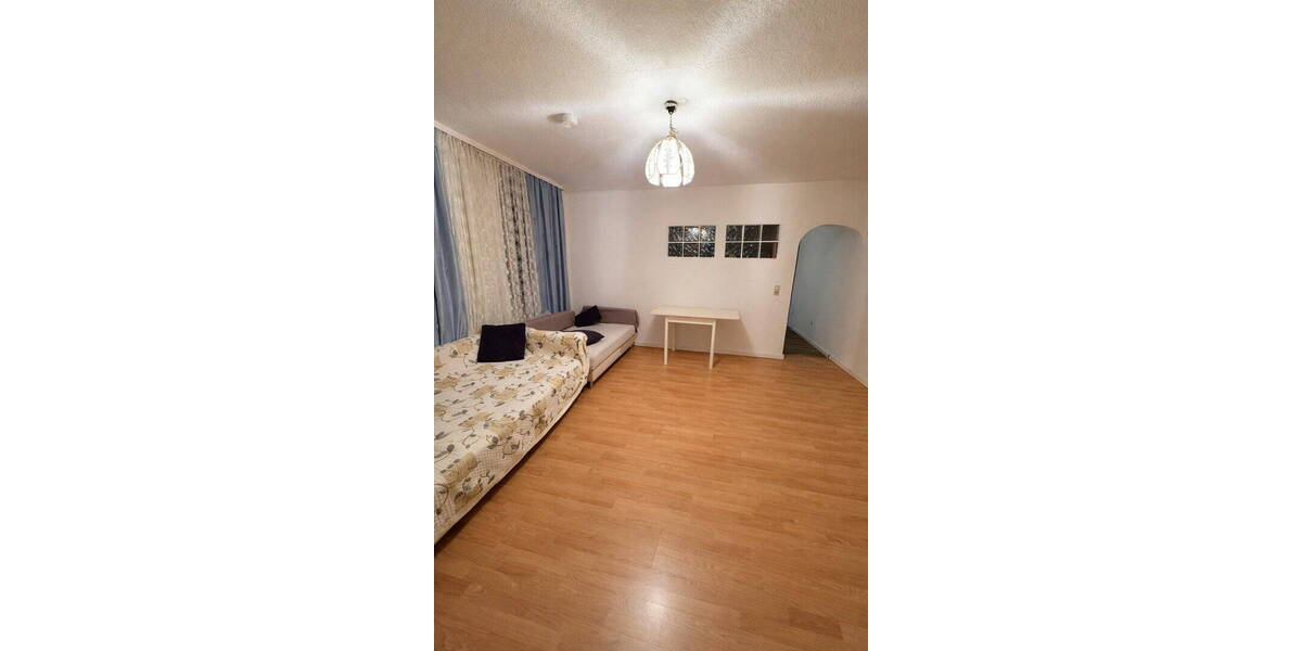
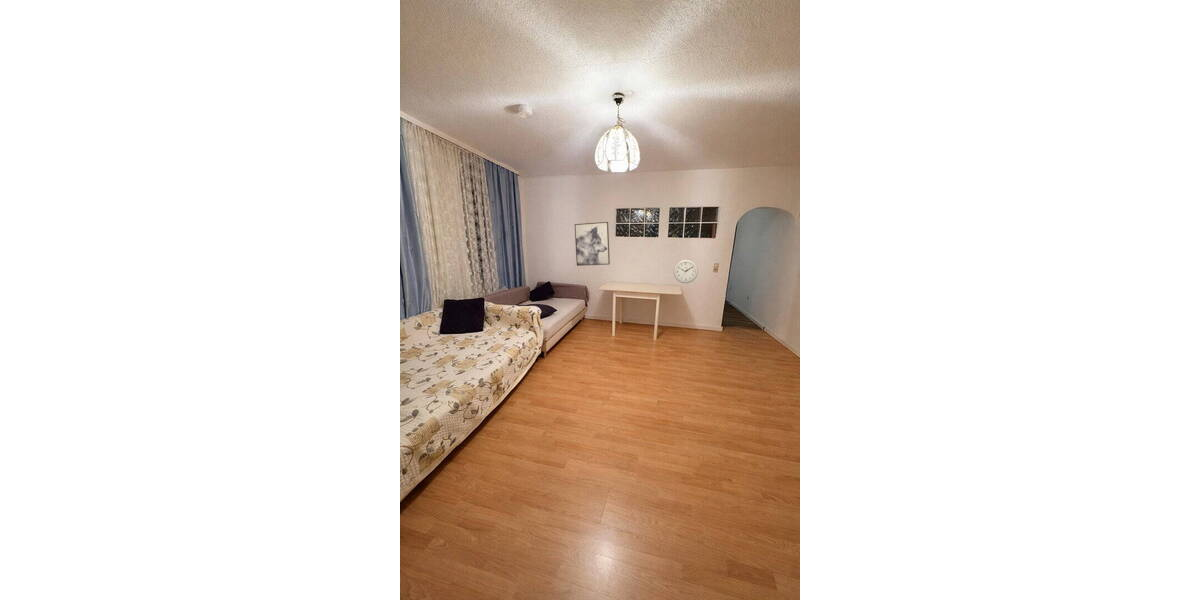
+ wall art [574,221,611,267]
+ wall clock [673,259,699,284]
